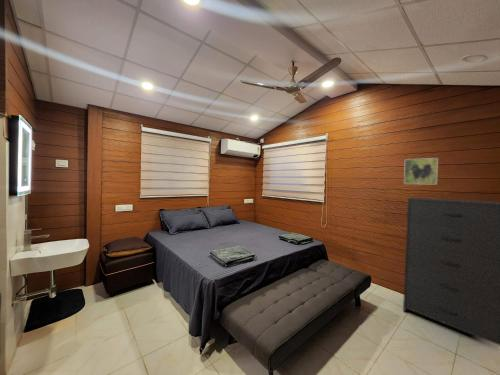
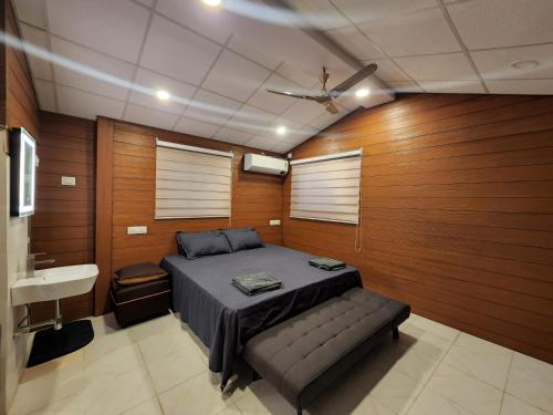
- dresser [402,196,500,346]
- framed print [403,157,439,185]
